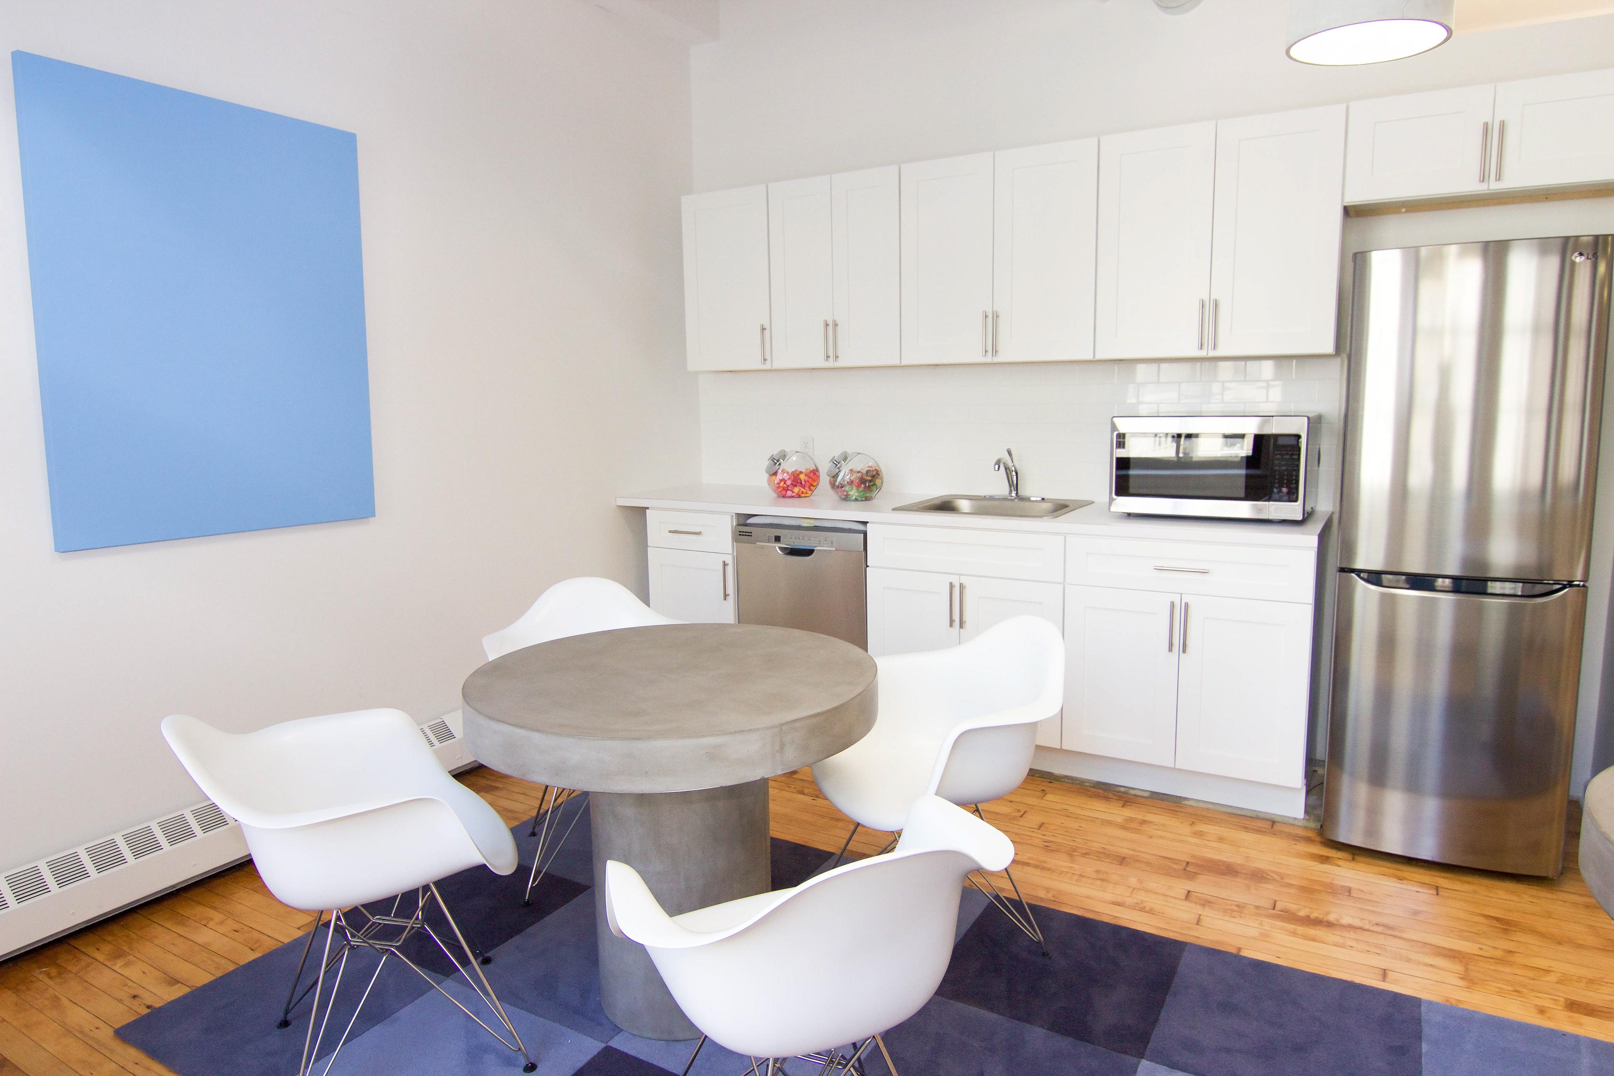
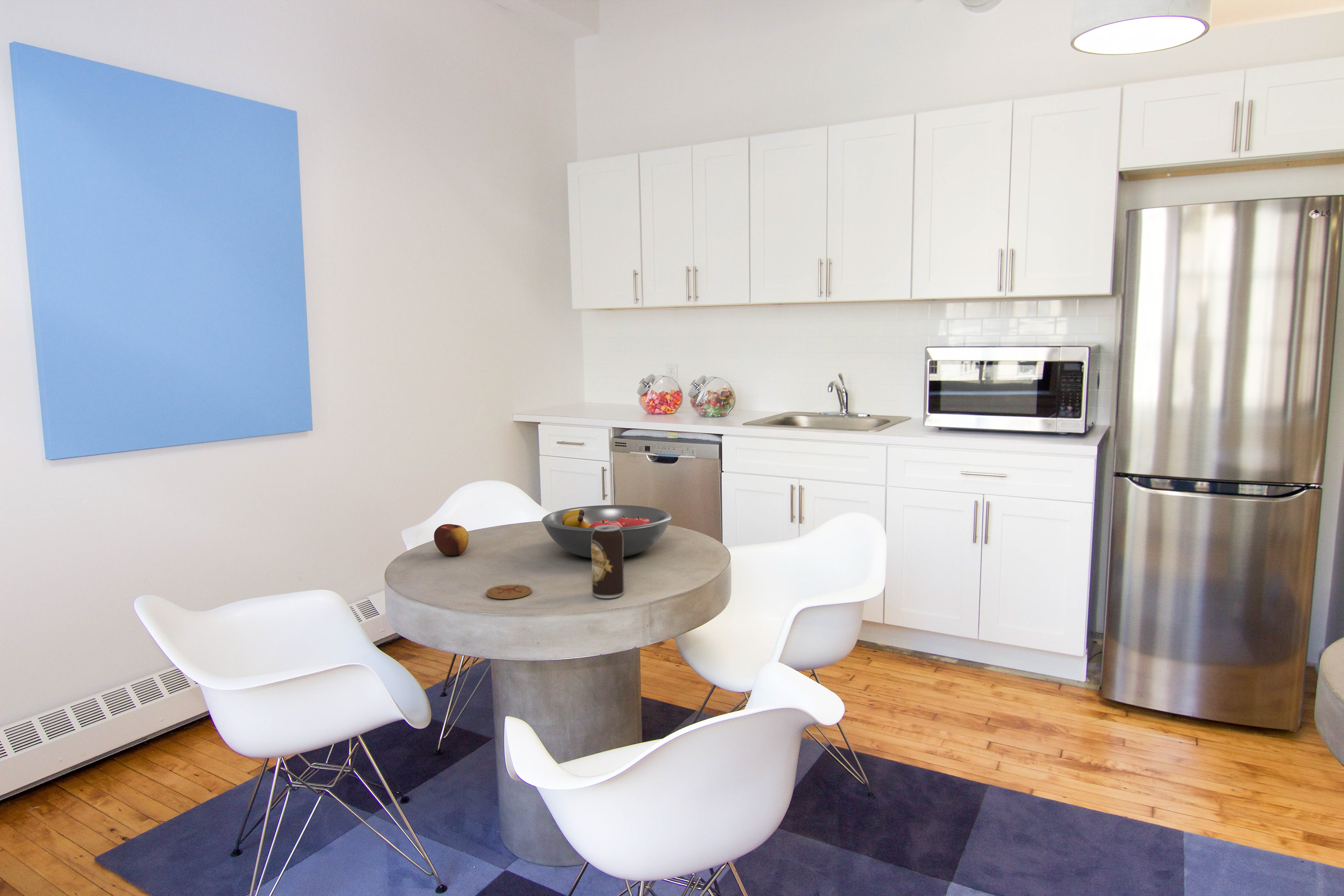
+ coaster [486,584,532,600]
+ apple [434,524,469,556]
+ beverage can [591,525,624,599]
+ fruit bowl [541,505,672,558]
